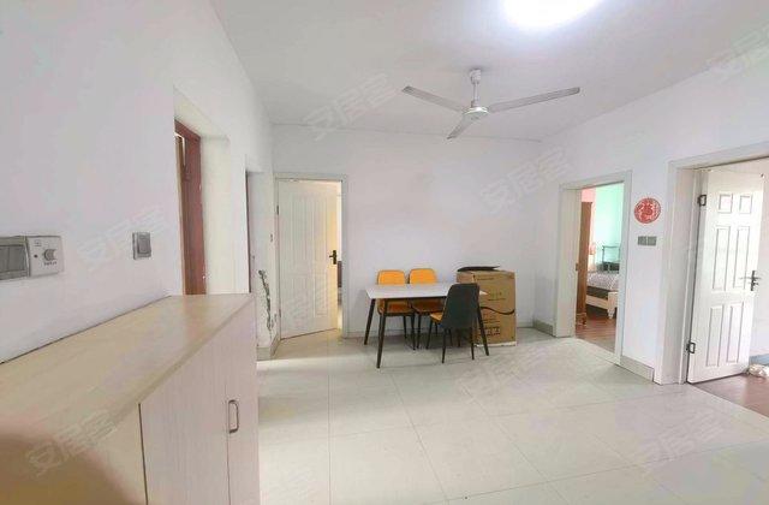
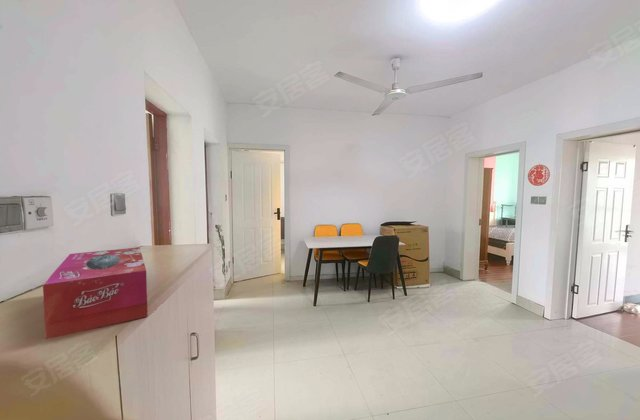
+ tissue box [42,247,149,340]
